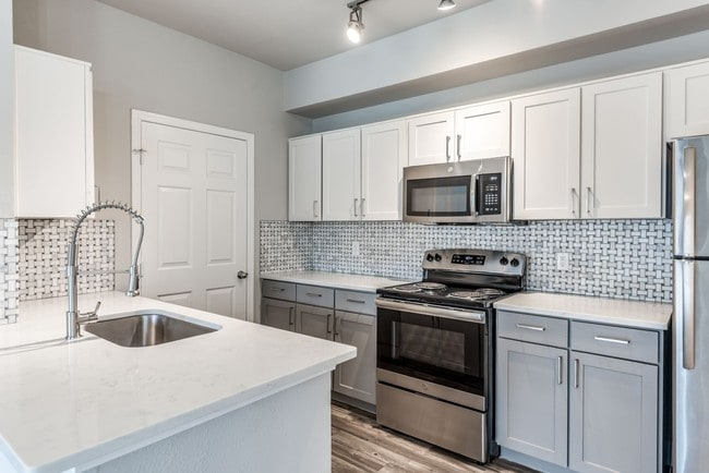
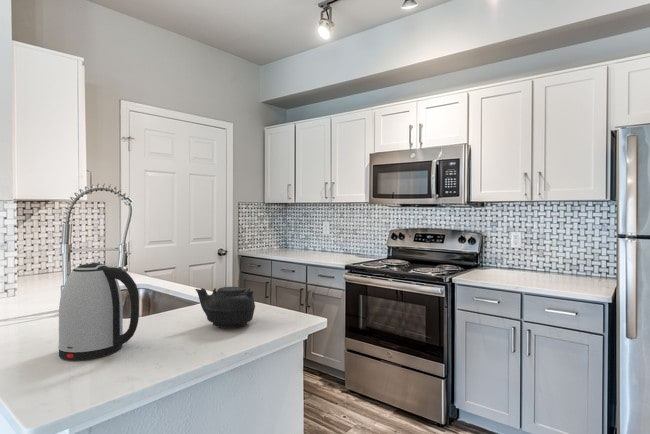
+ teapot [194,286,256,329]
+ kettle [57,262,140,361]
